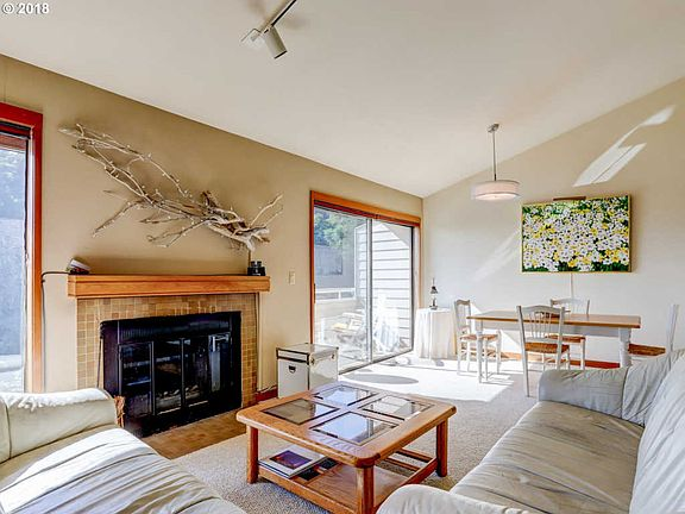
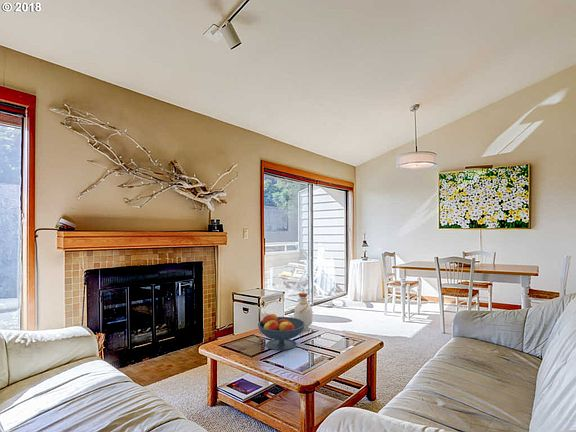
+ bottle [293,292,314,332]
+ fruit bowl [257,312,305,352]
